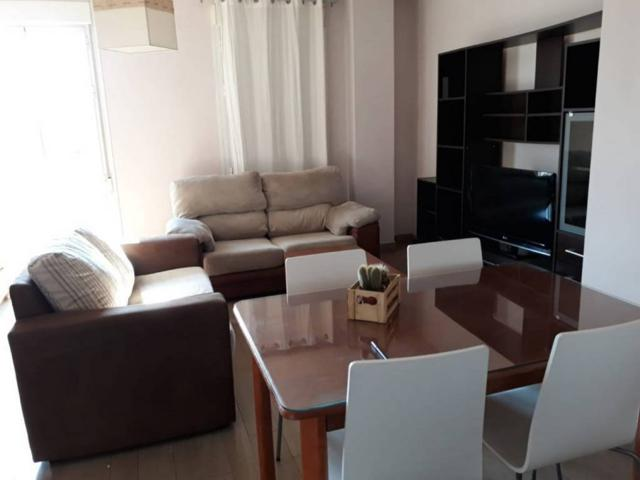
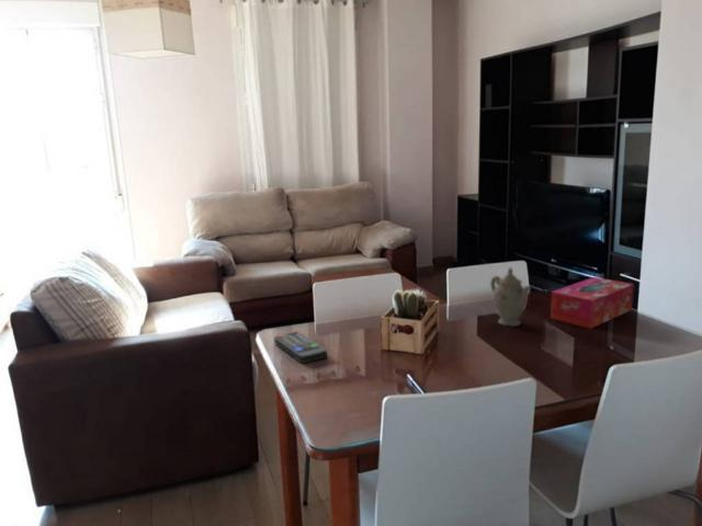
+ remote control [273,330,328,365]
+ tissue box [550,276,635,330]
+ chinaware [489,266,532,328]
